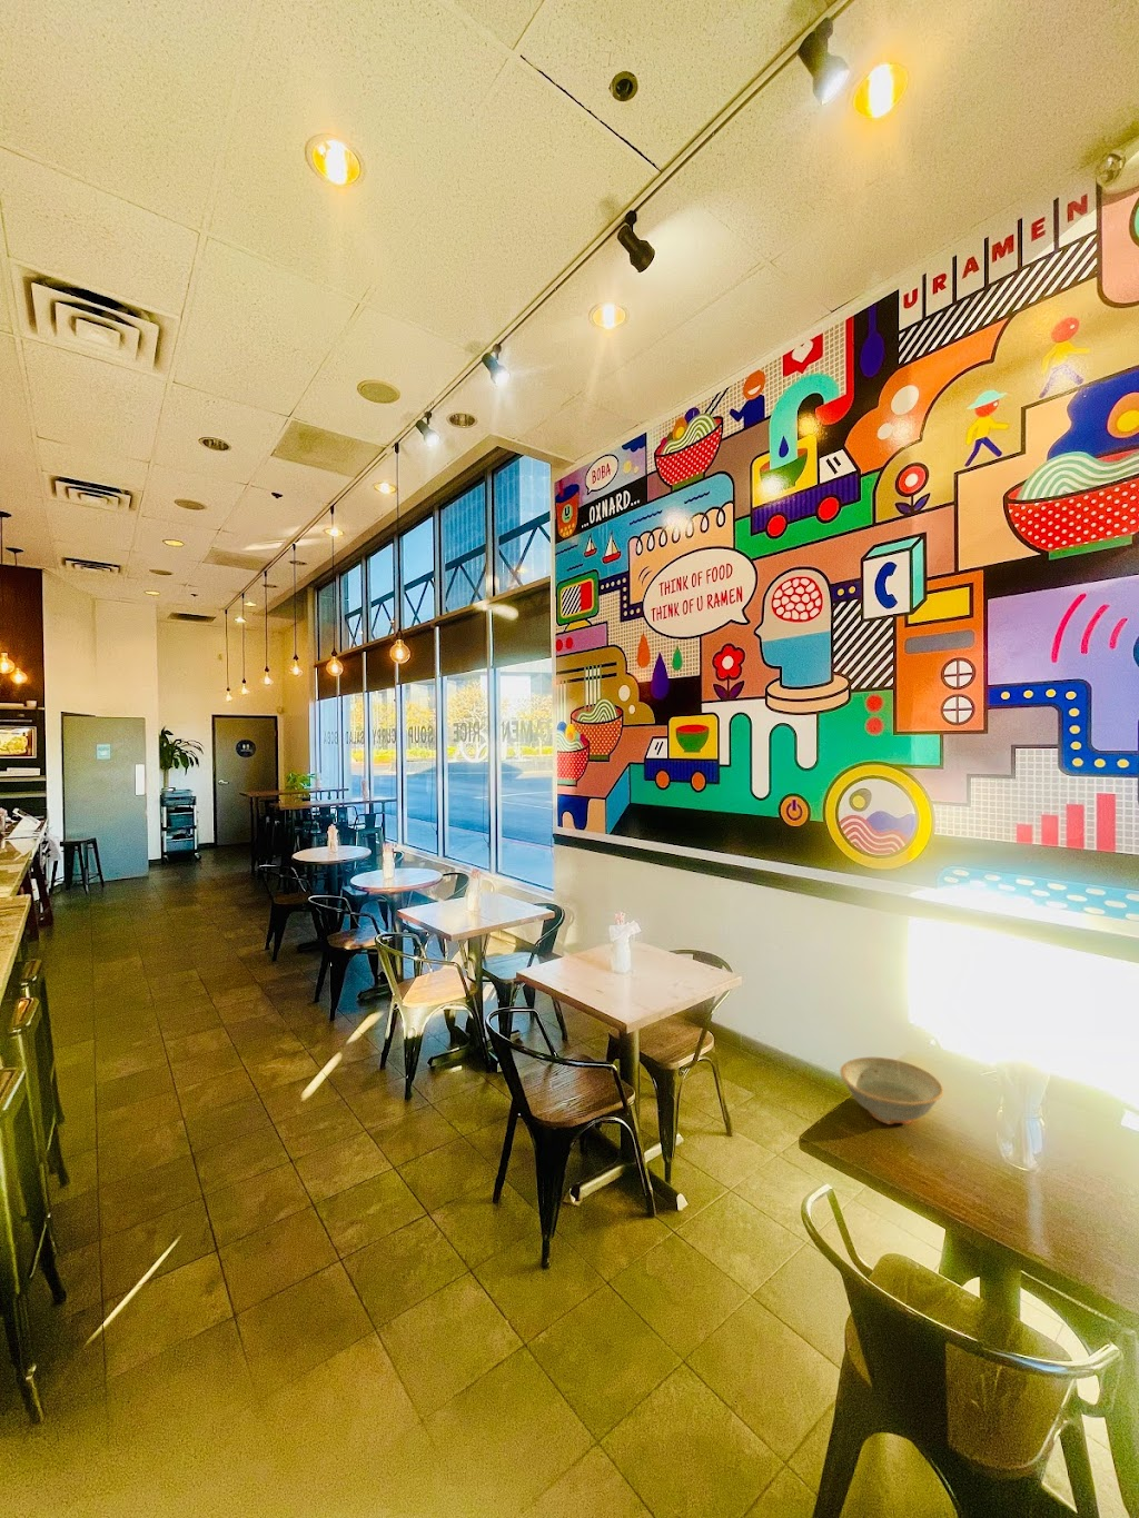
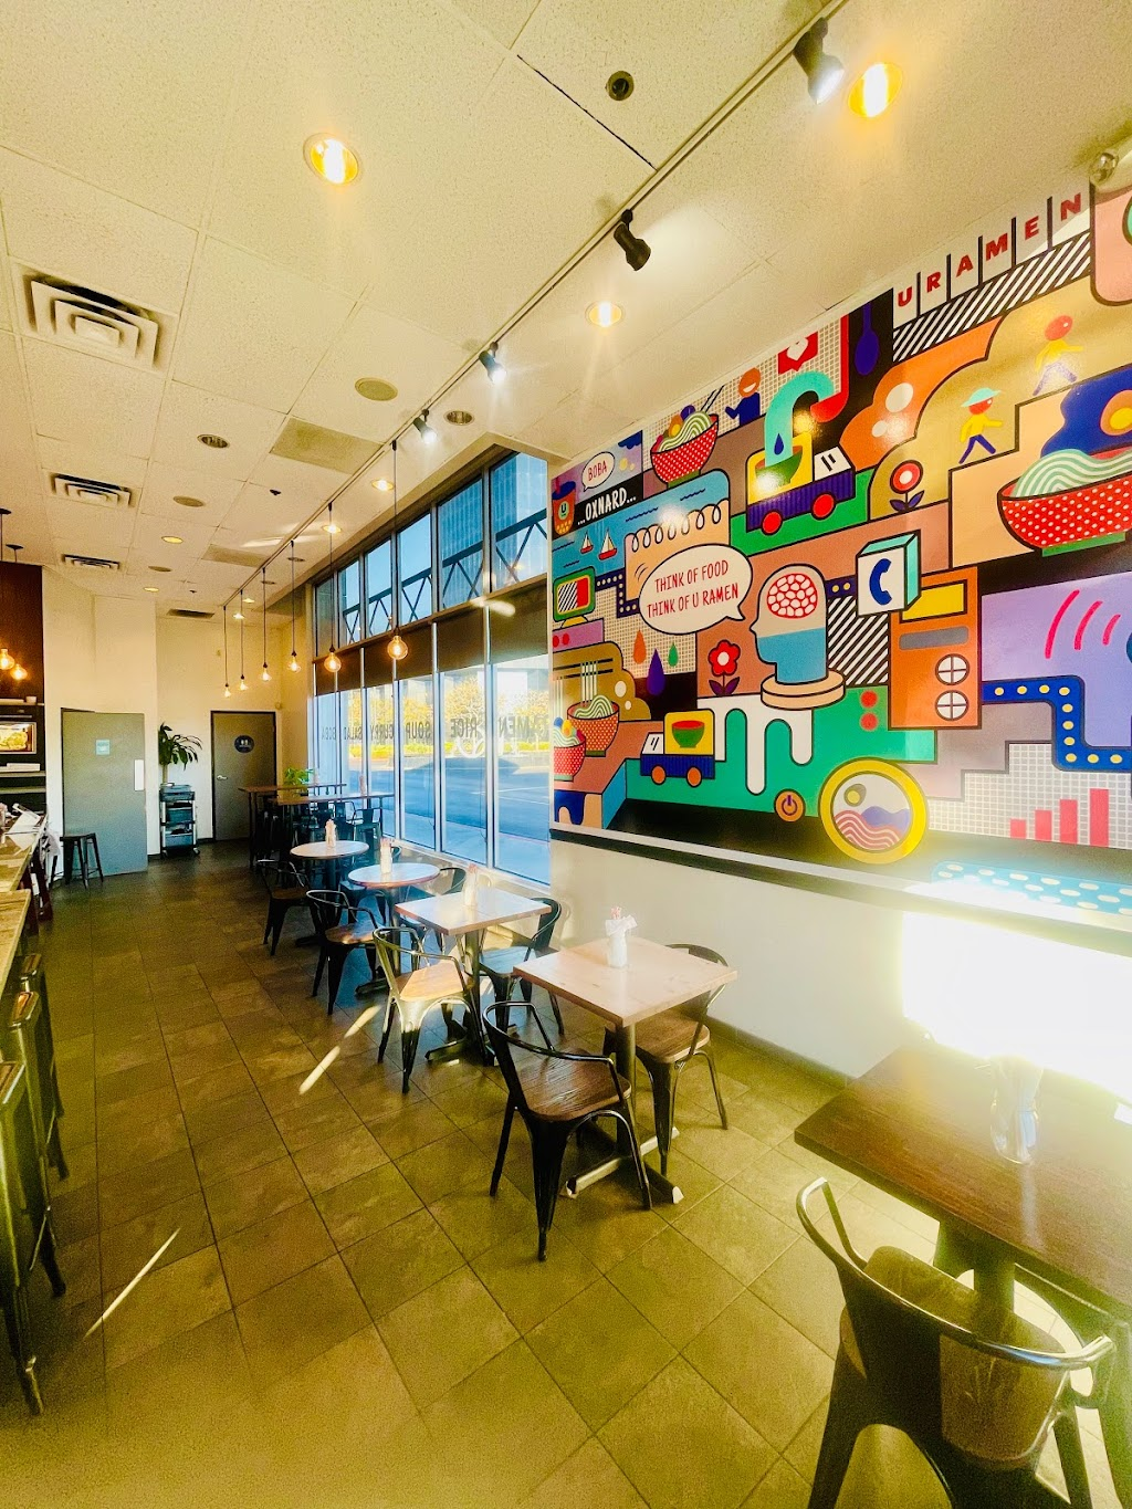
- dish [840,1056,944,1126]
